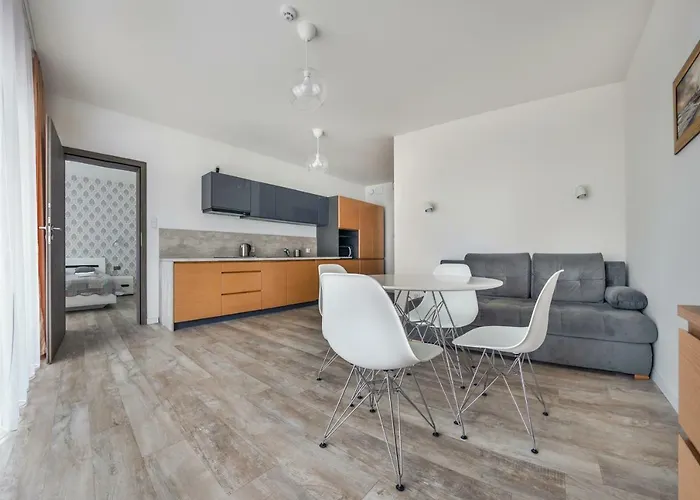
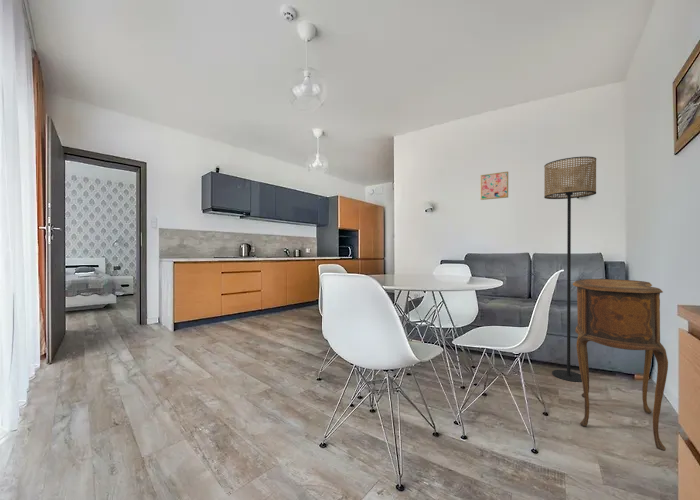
+ wall art [480,171,509,201]
+ floor lamp [543,155,597,383]
+ side table [572,278,669,452]
